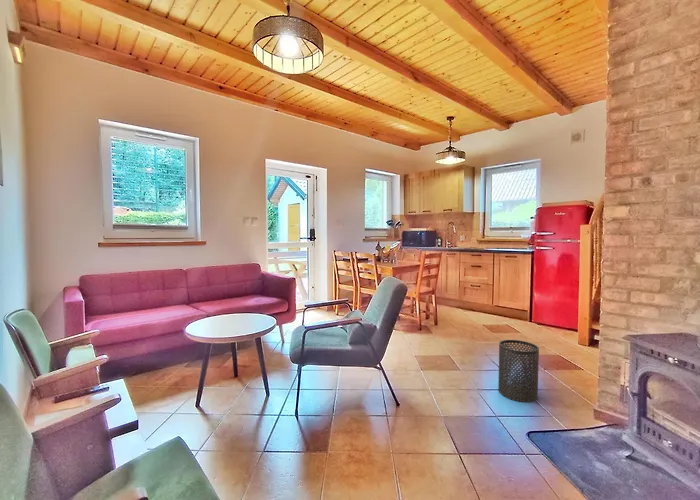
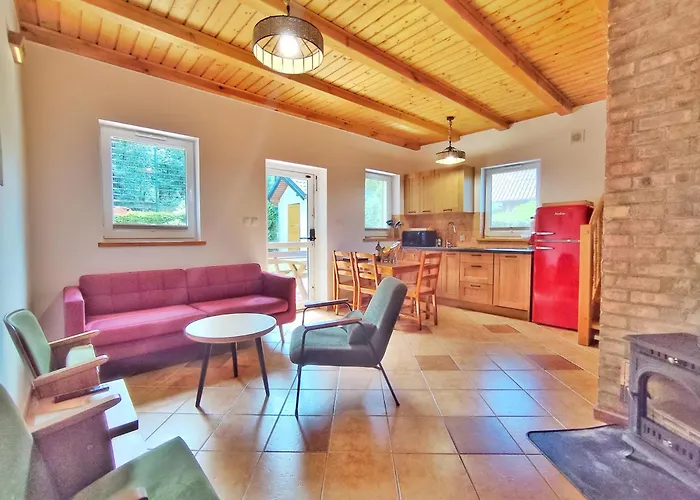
- trash can [497,339,540,403]
